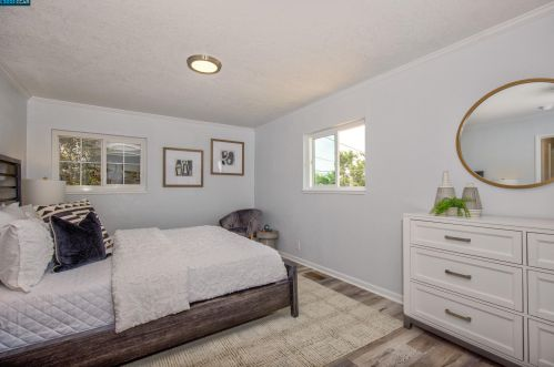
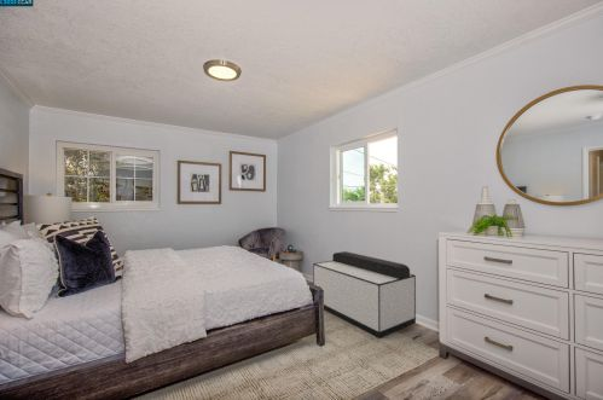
+ storage bench [312,250,417,340]
